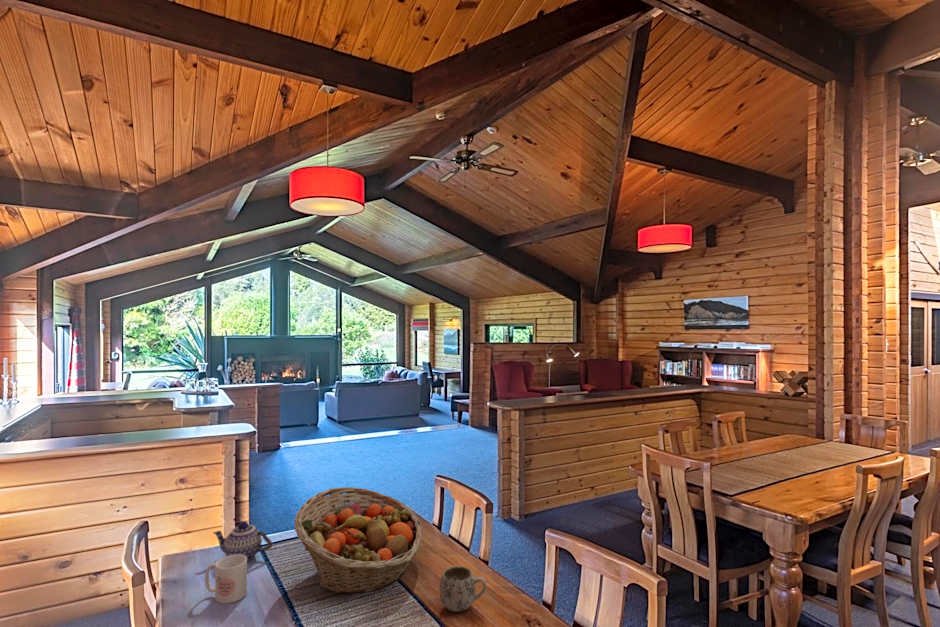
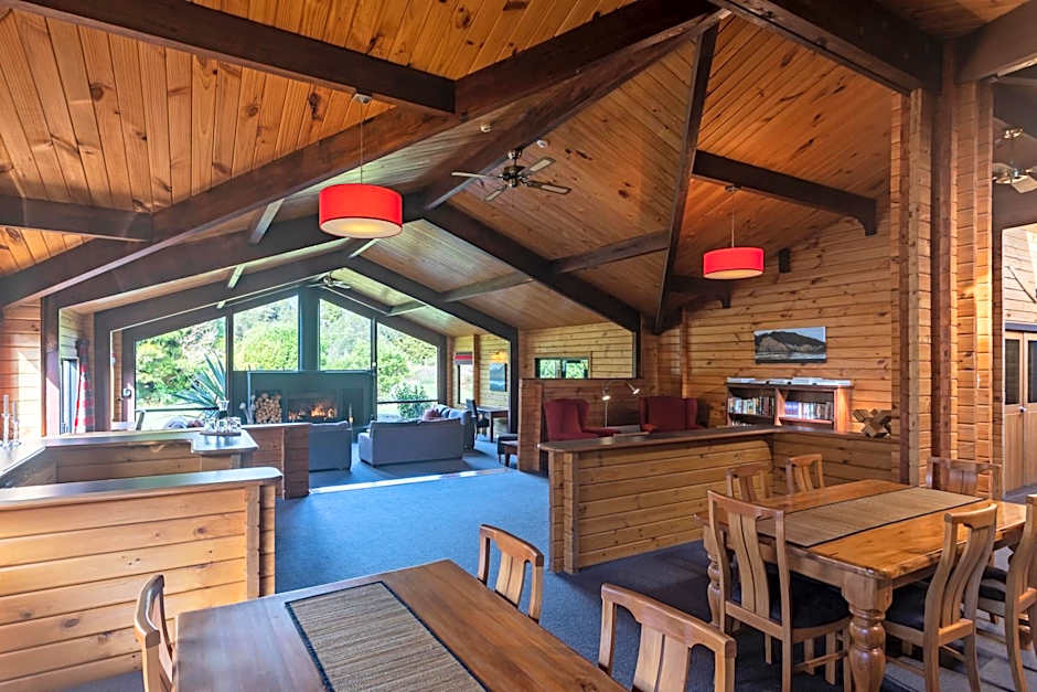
- teapot [211,520,273,562]
- fruit basket [293,486,423,595]
- mug [204,555,248,605]
- mug [439,565,488,613]
